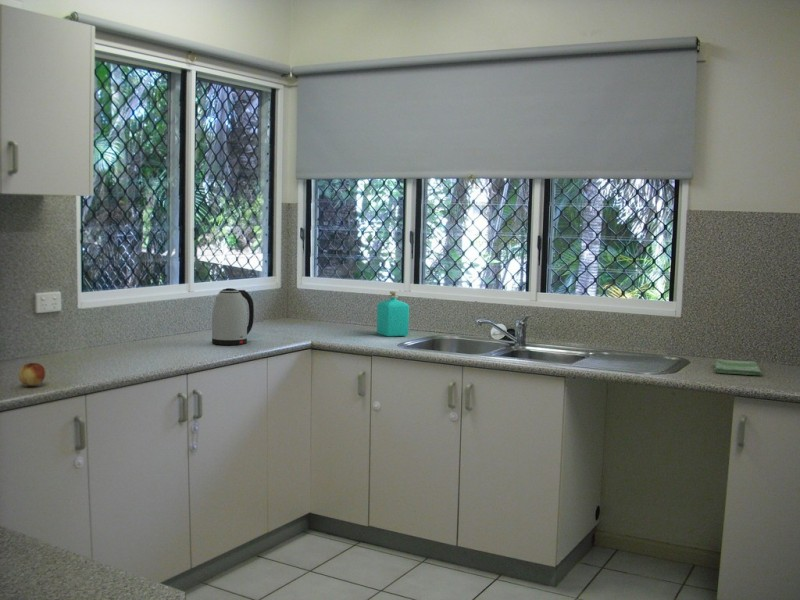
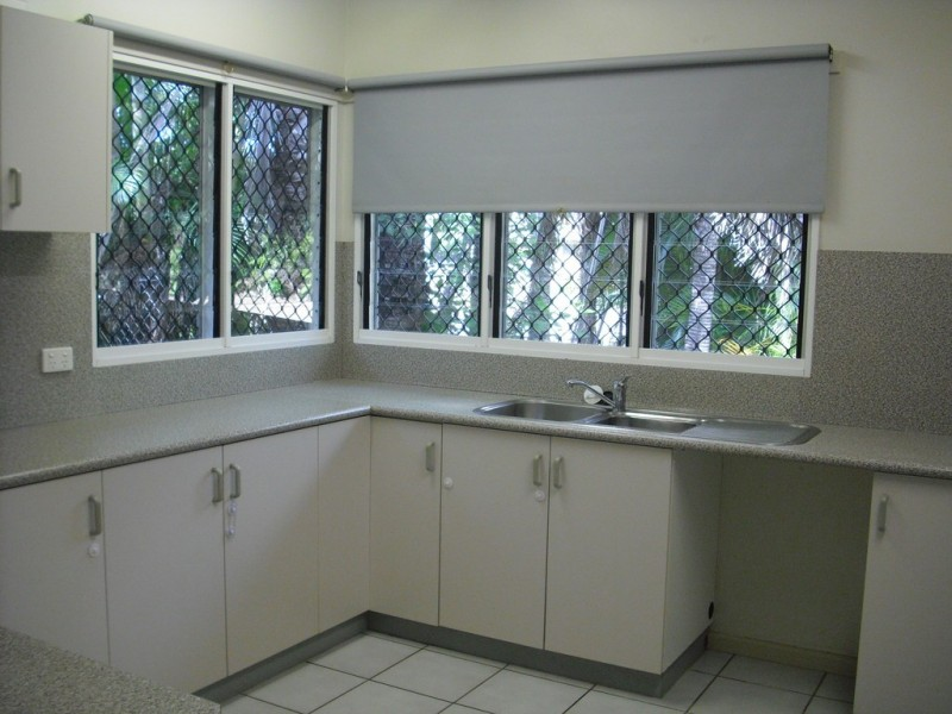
- dish towel [713,358,763,376]
- fruit [18,362,47,387]
- soap bottle [376,290,410,337]
- kettle [211,287,255,346]
